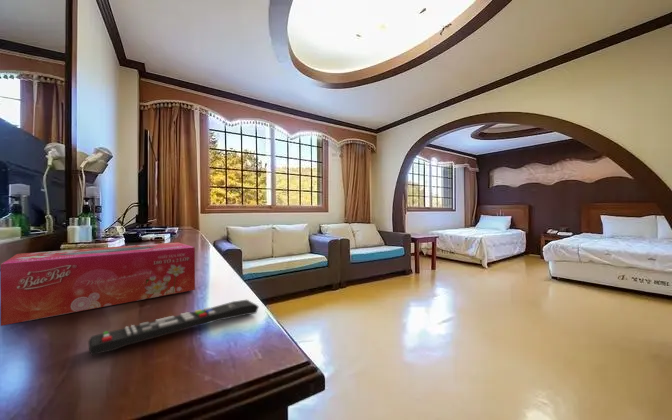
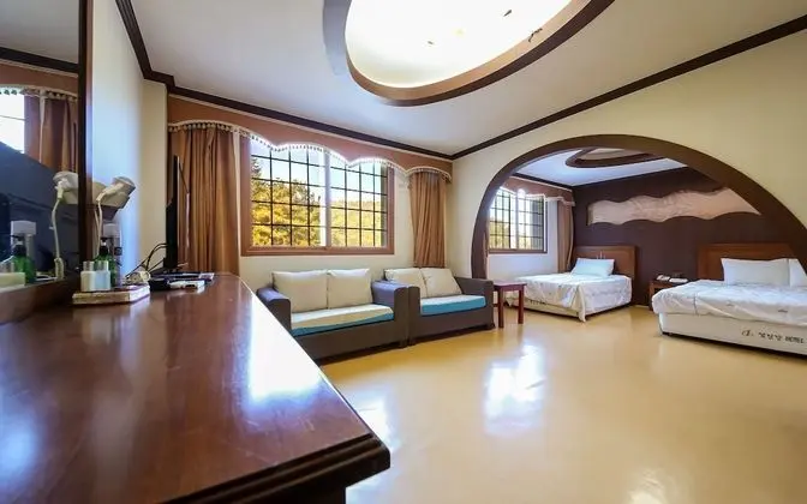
- remote control [87,299,260,356]
- tissue box [0,241,196,327]
